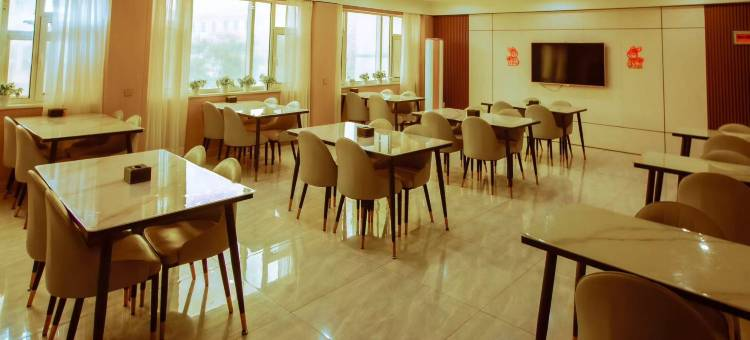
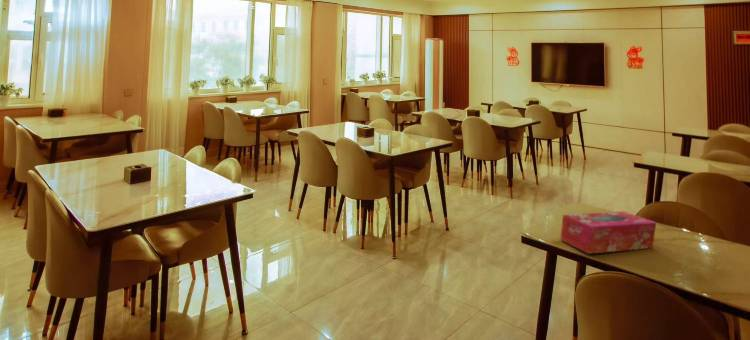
+ tissue box [559,210,657,255]
